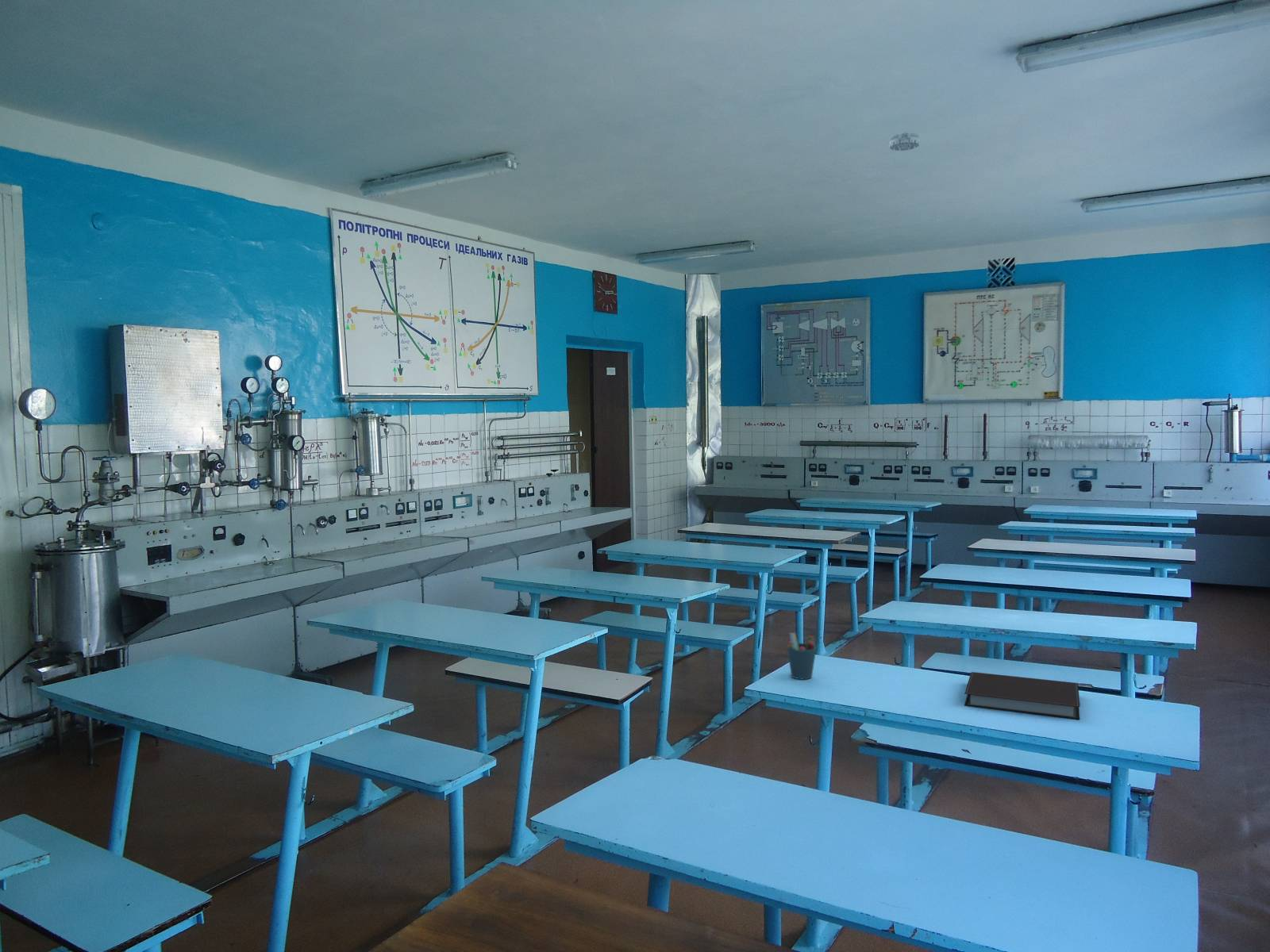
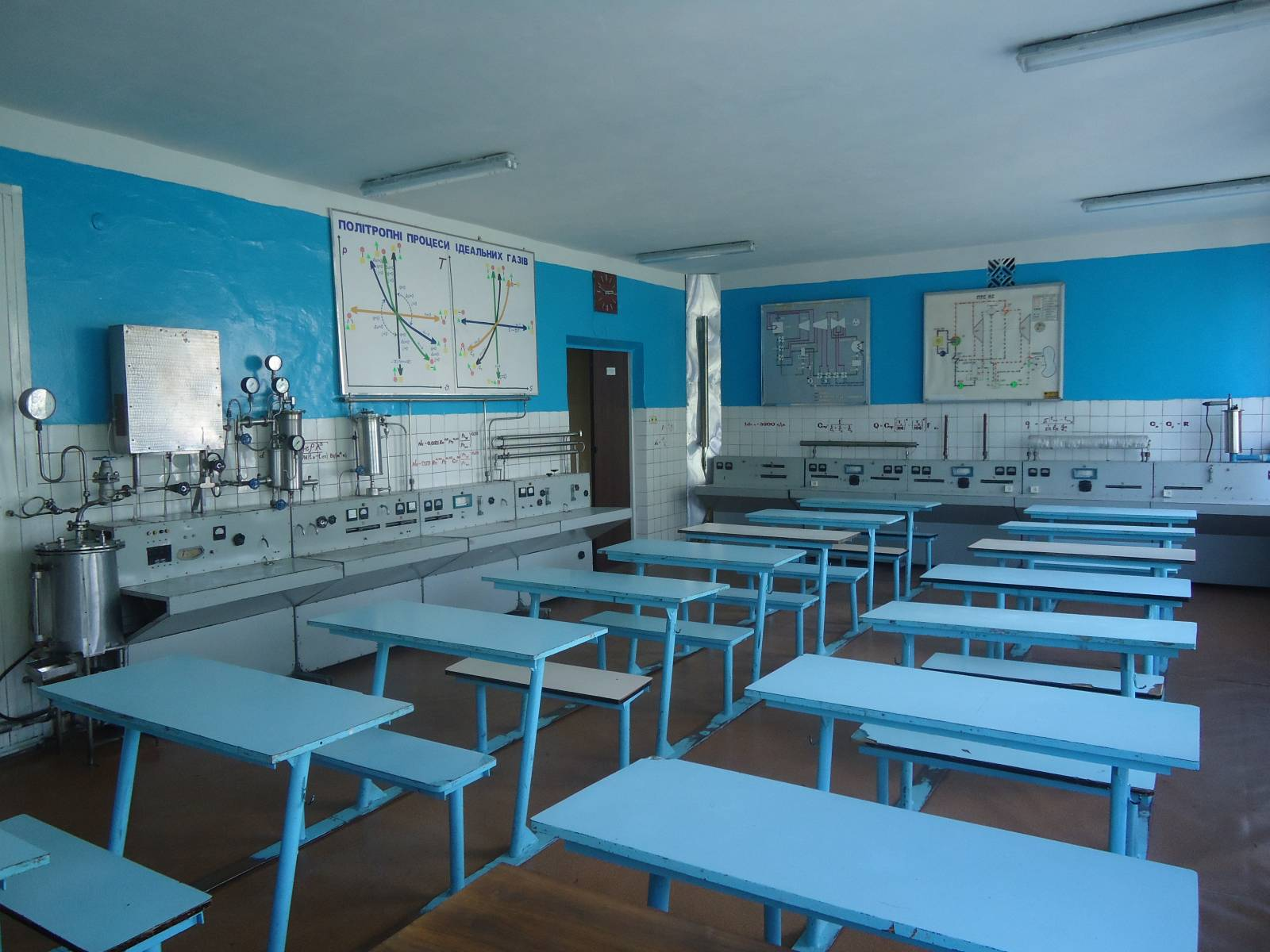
- pen holder [786,631,818,680]
- smoke detector [889,132,920,152]
- notebook [964,671,1081,720]
